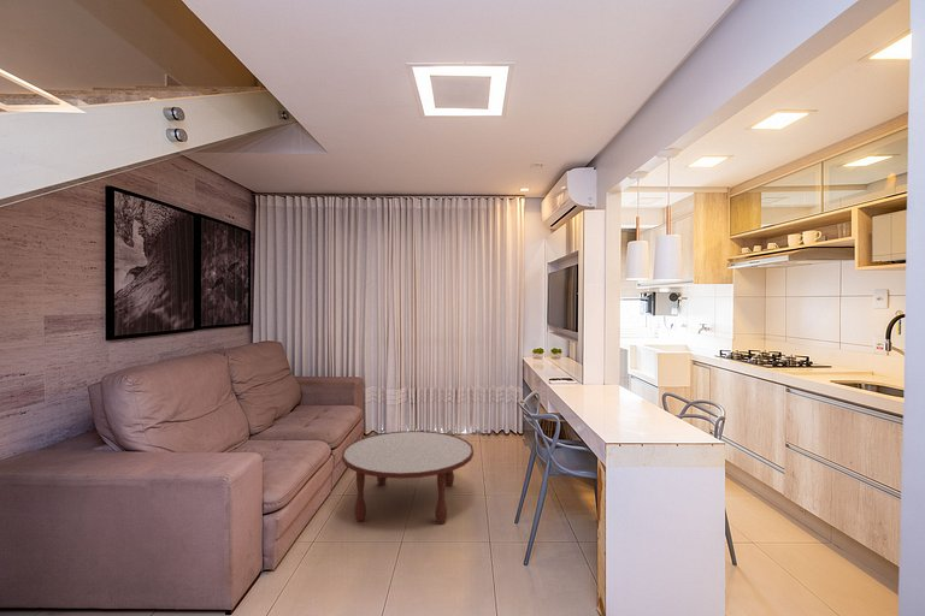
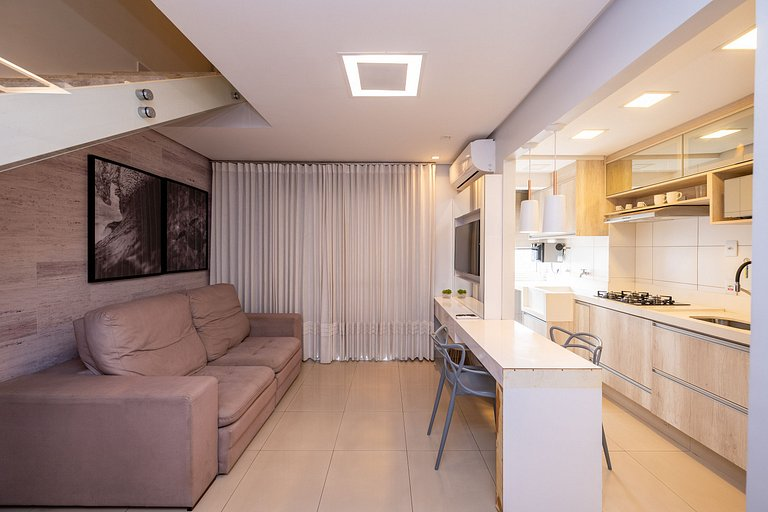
- coffee table [341,430,475,525]
